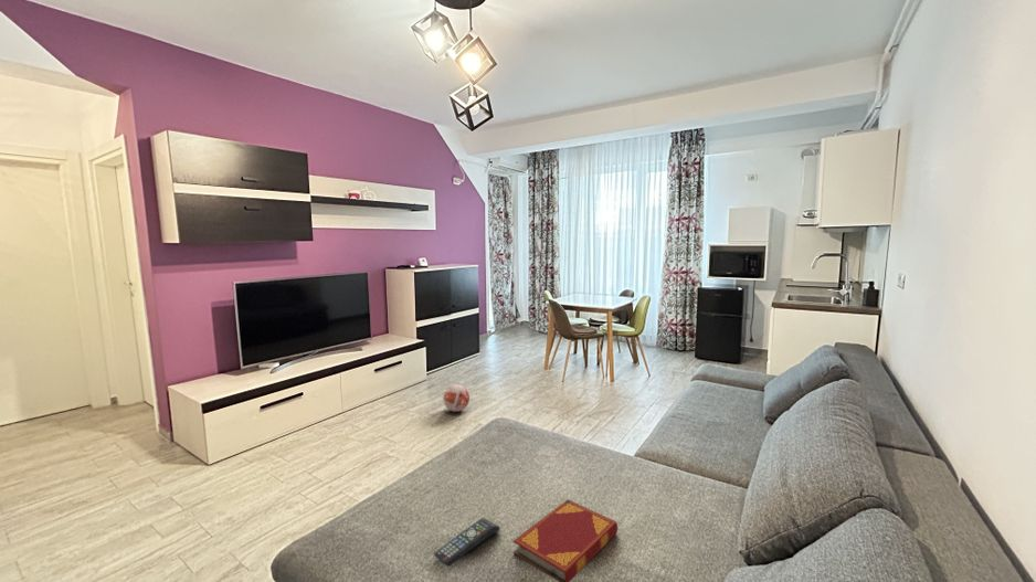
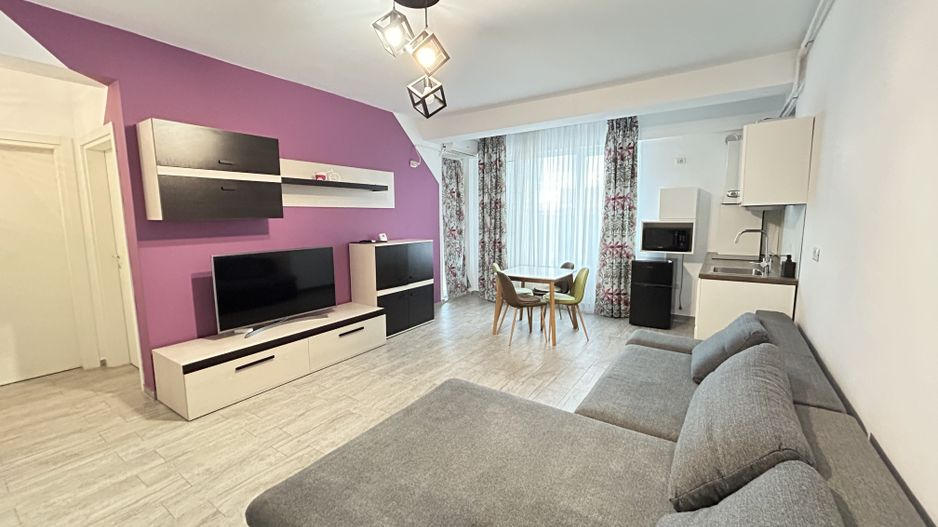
- remote control [433,517,501,568]
- ball [442,383,471,413]
- hardback book [512,498,619,582]
